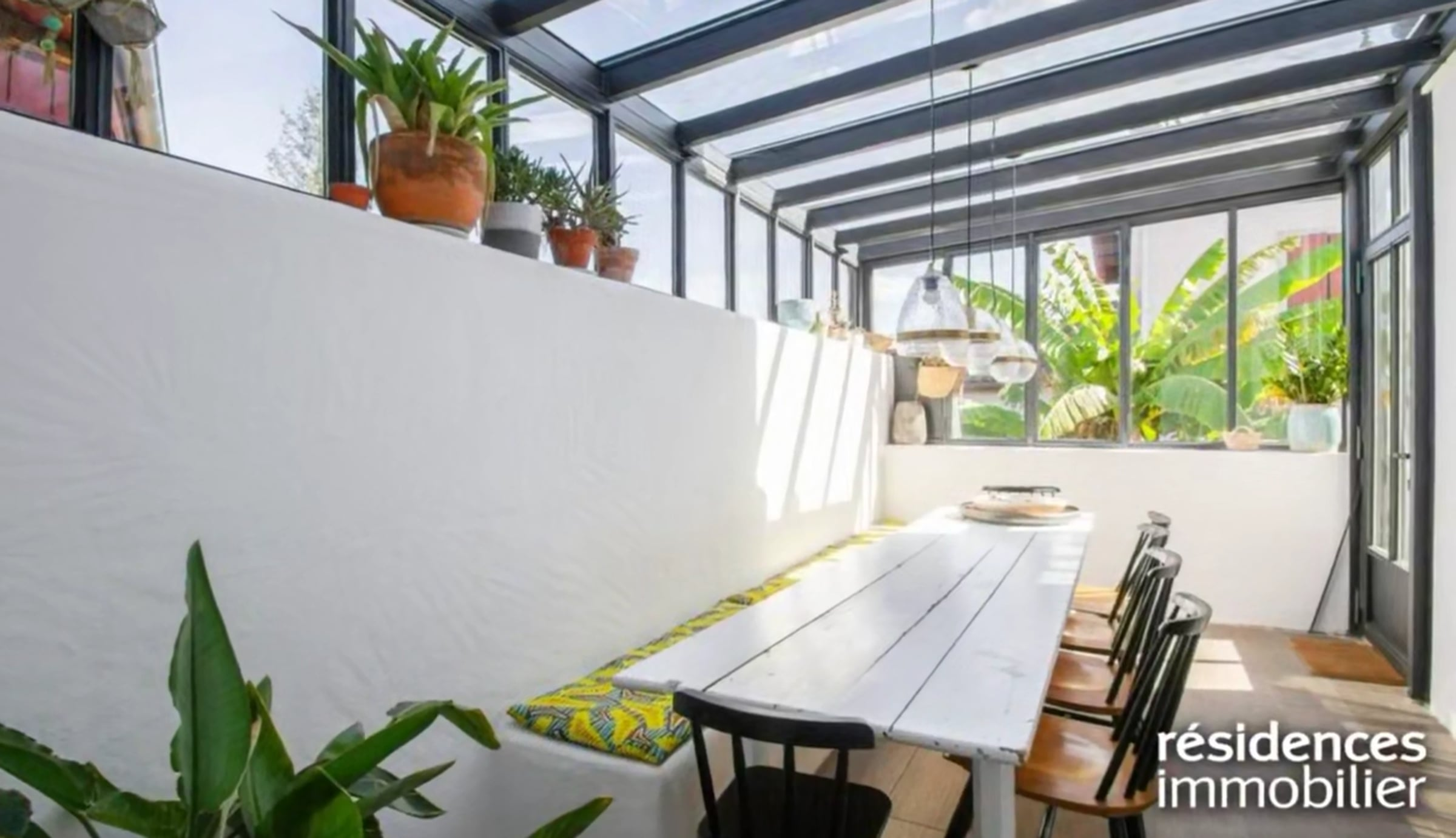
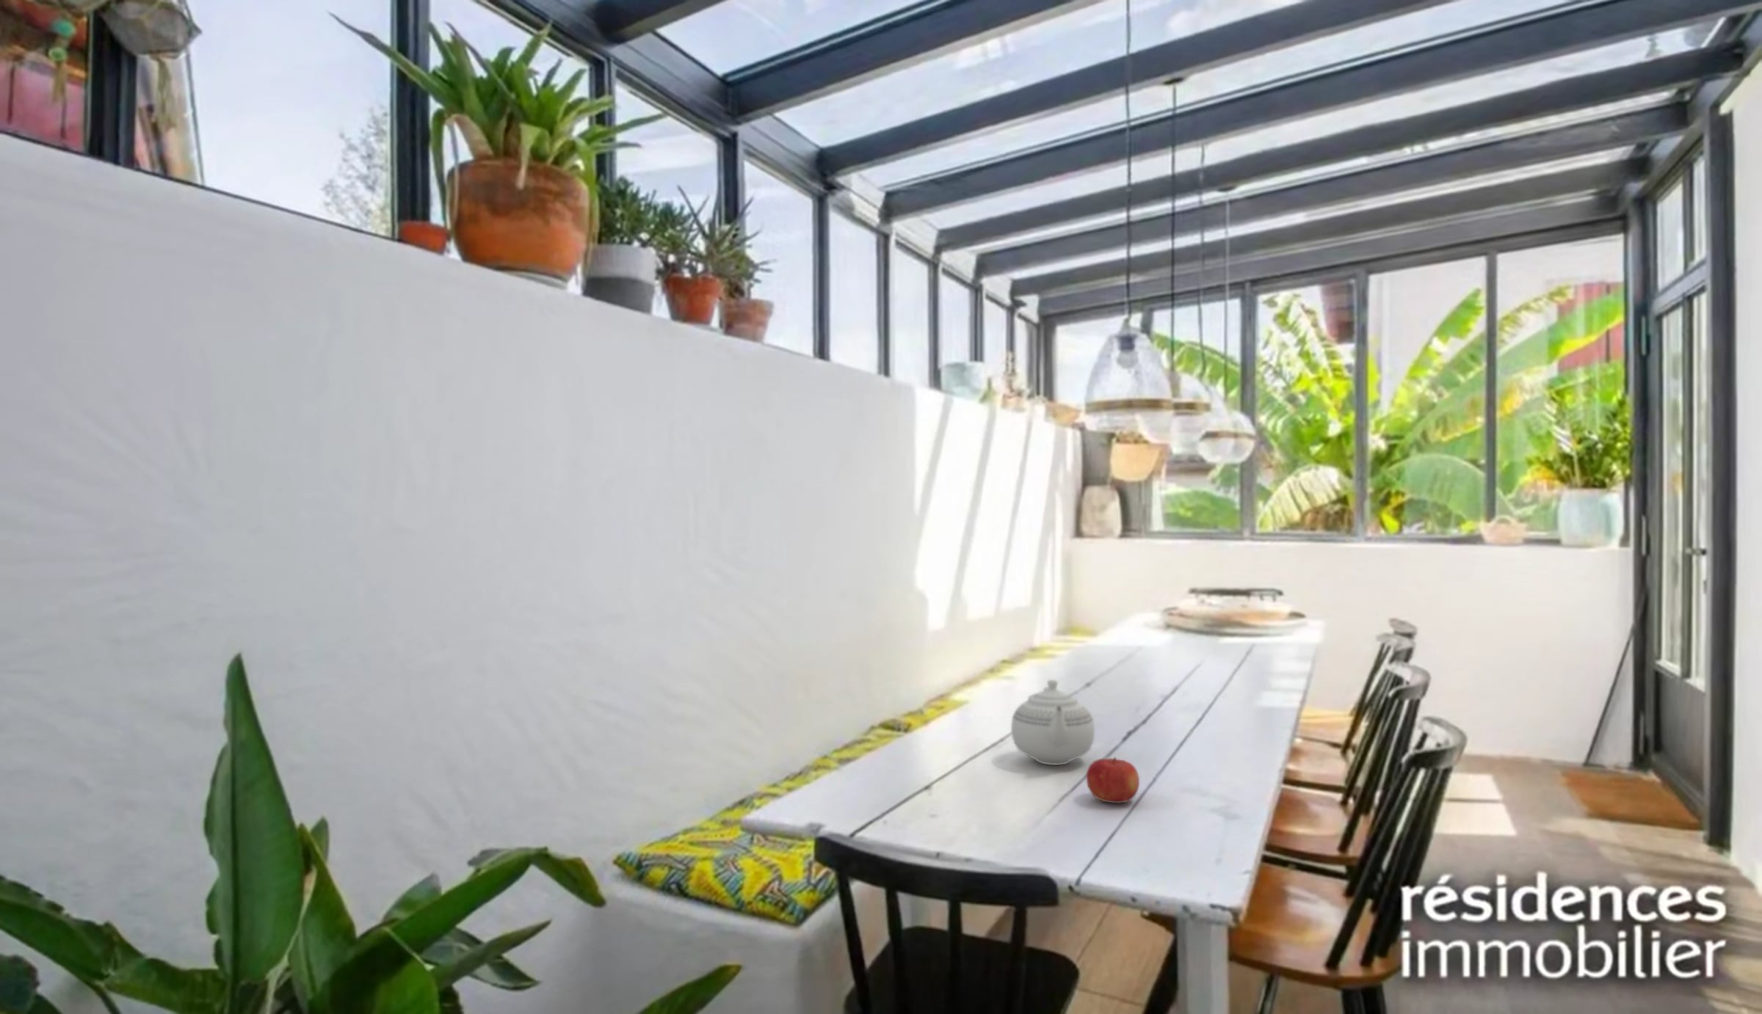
+ teapot [1010,679,1095,766]
+ fruit [1086,756,1140,805]
